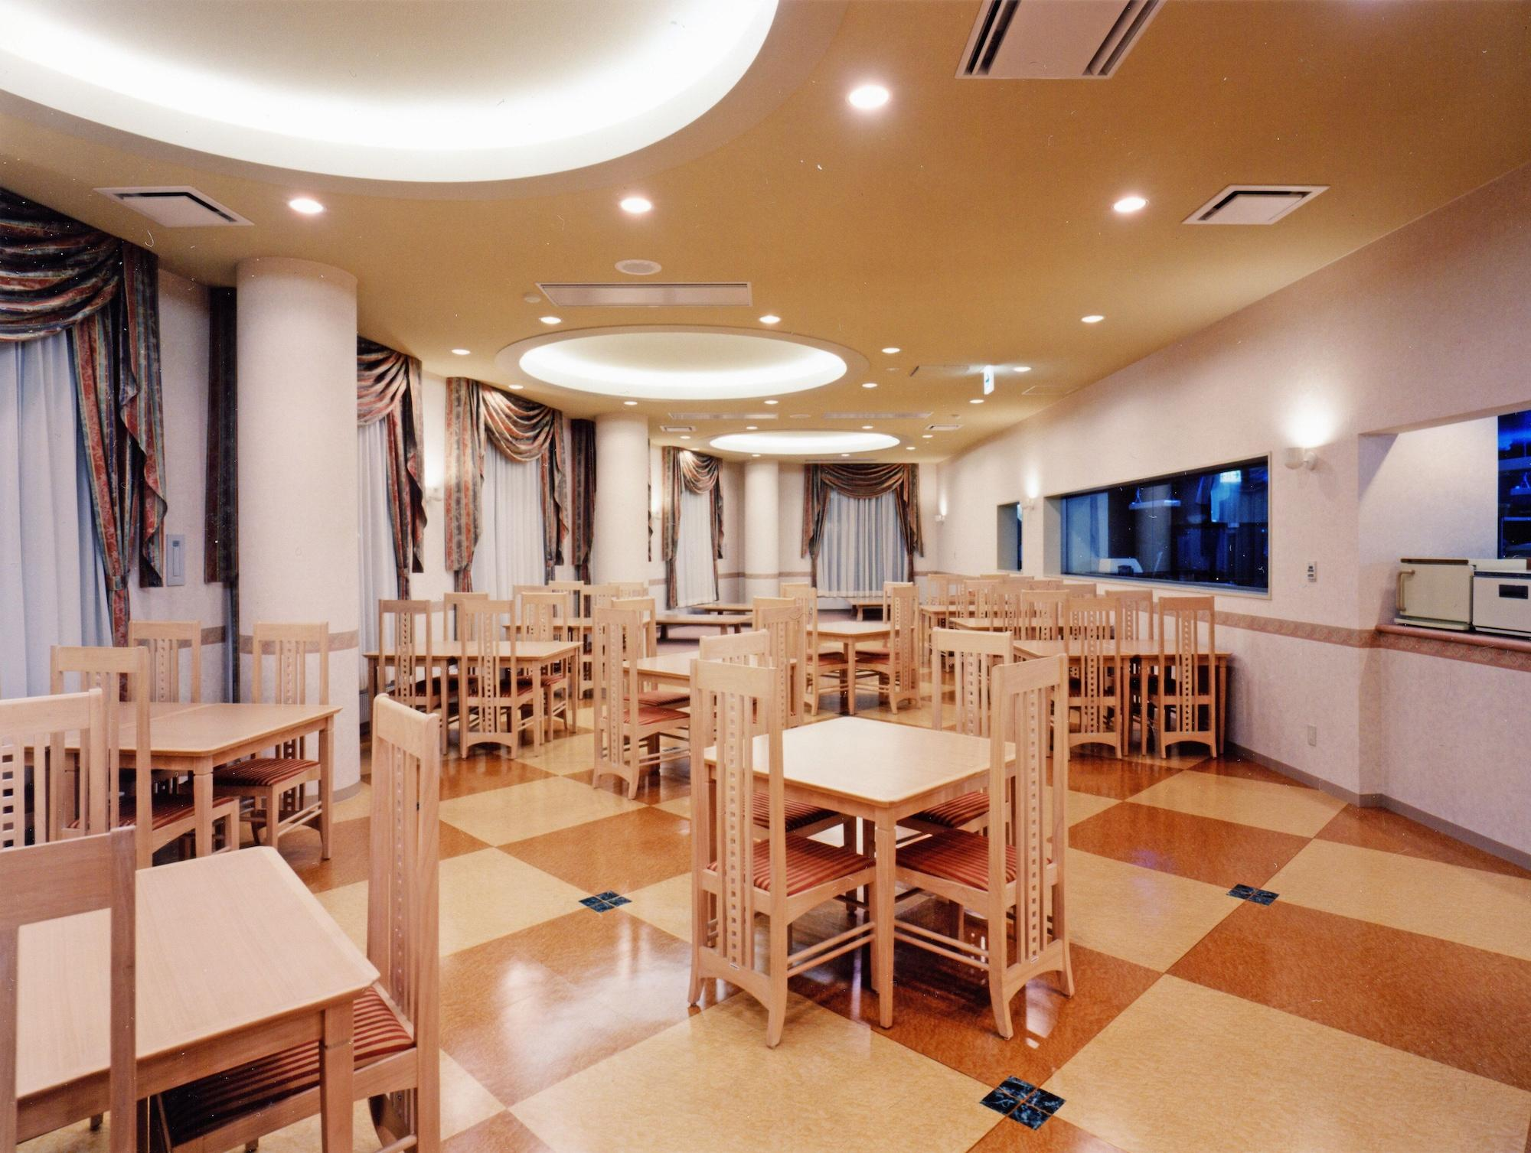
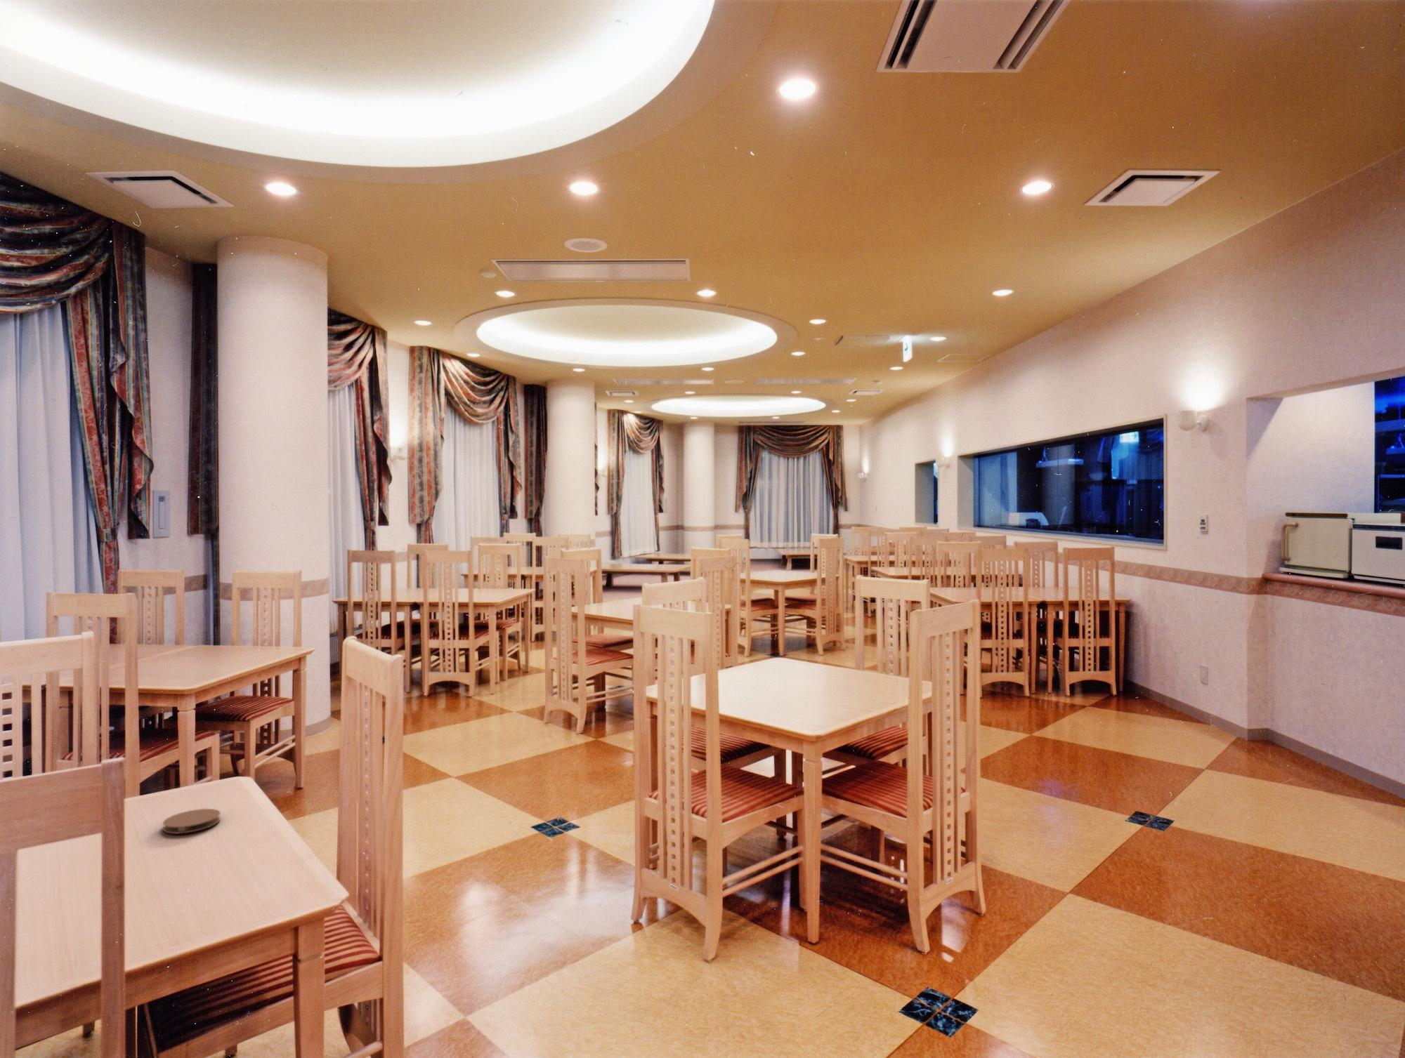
+ coaster [162,808,221,835]
